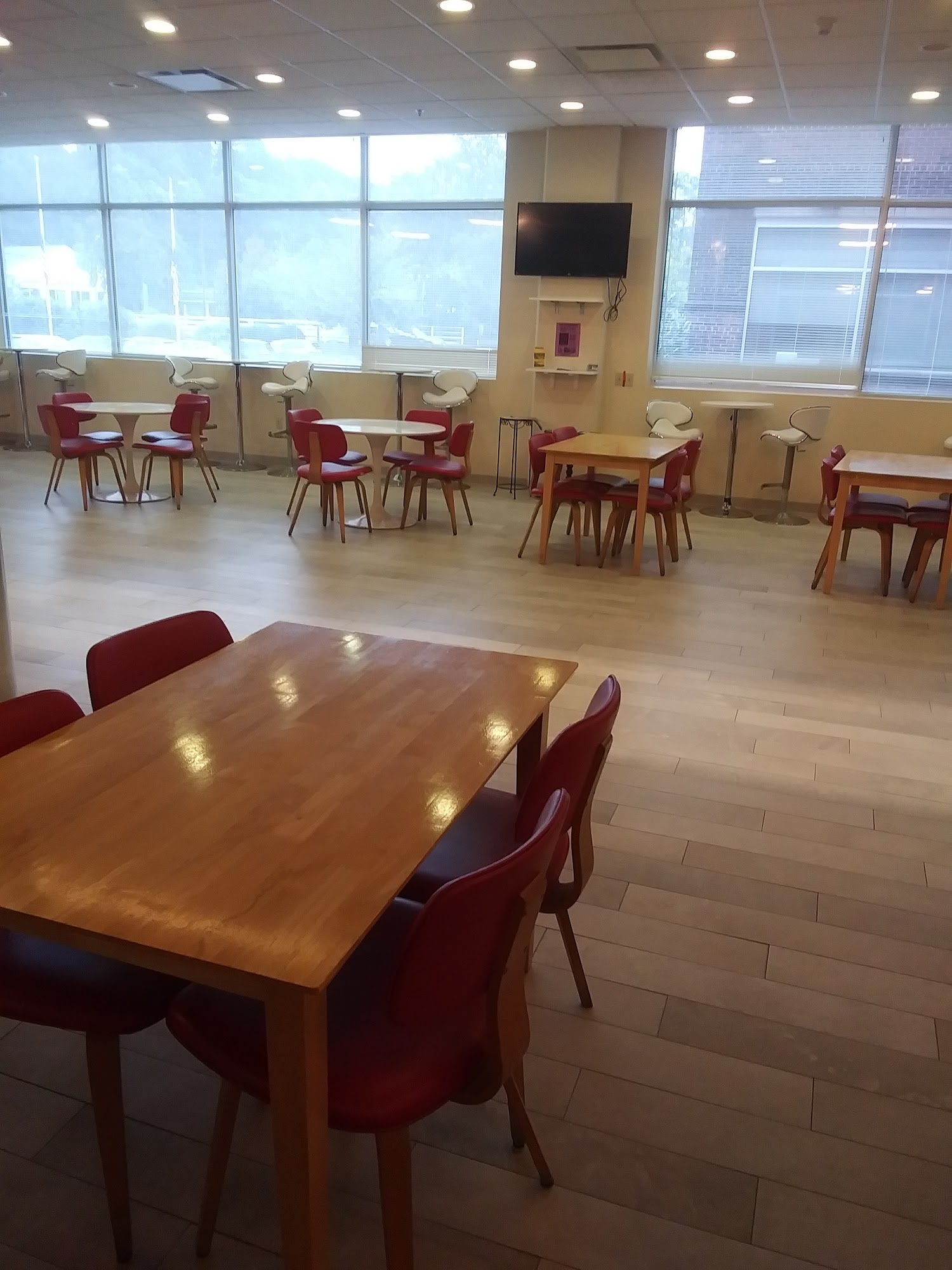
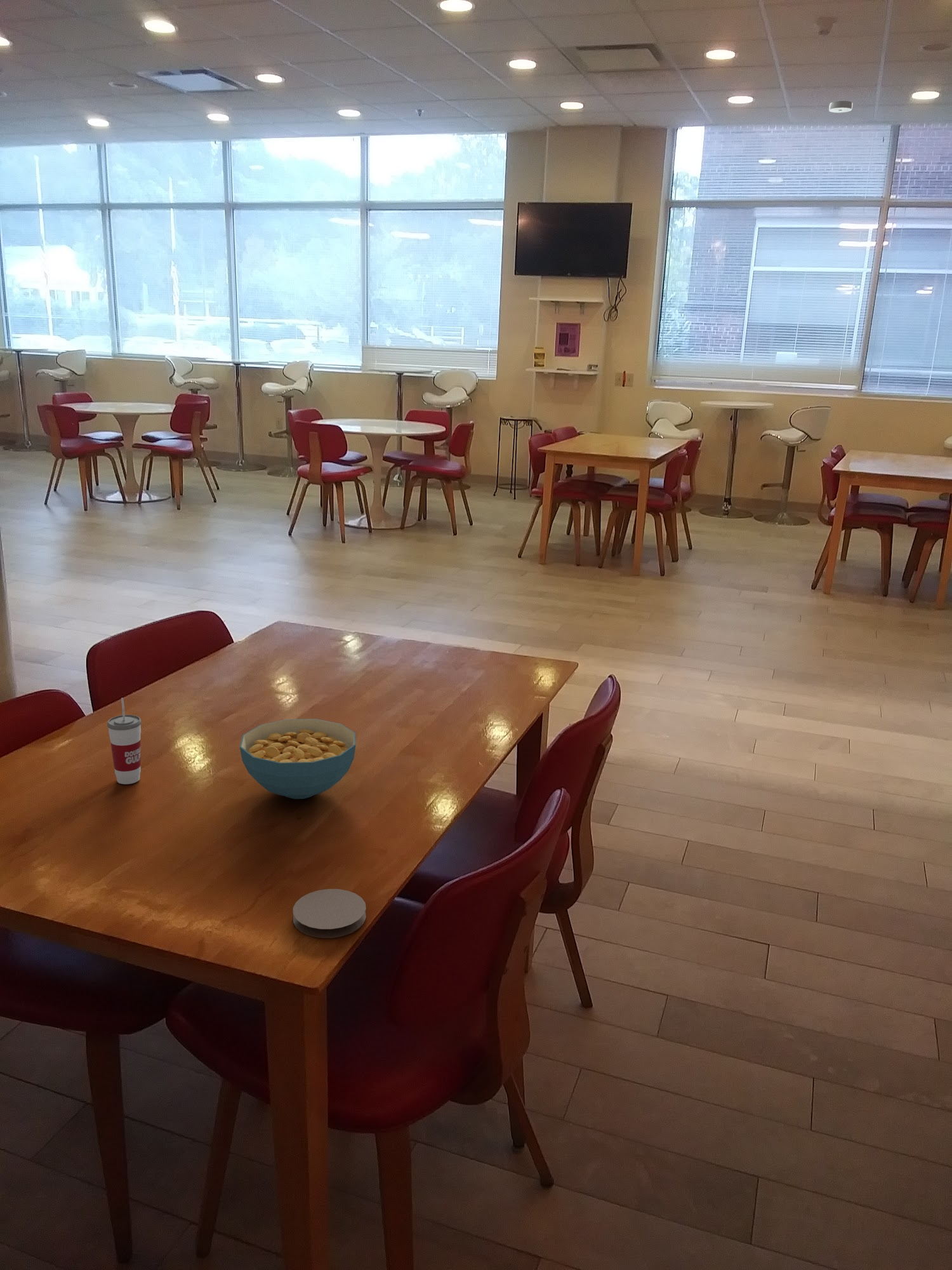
+ coaster [293,888,367,939]
+ smoke detector [828,100,853,113]
+ cup [107,697,142,785]
+ cereal bowl [239,718,357,799]
